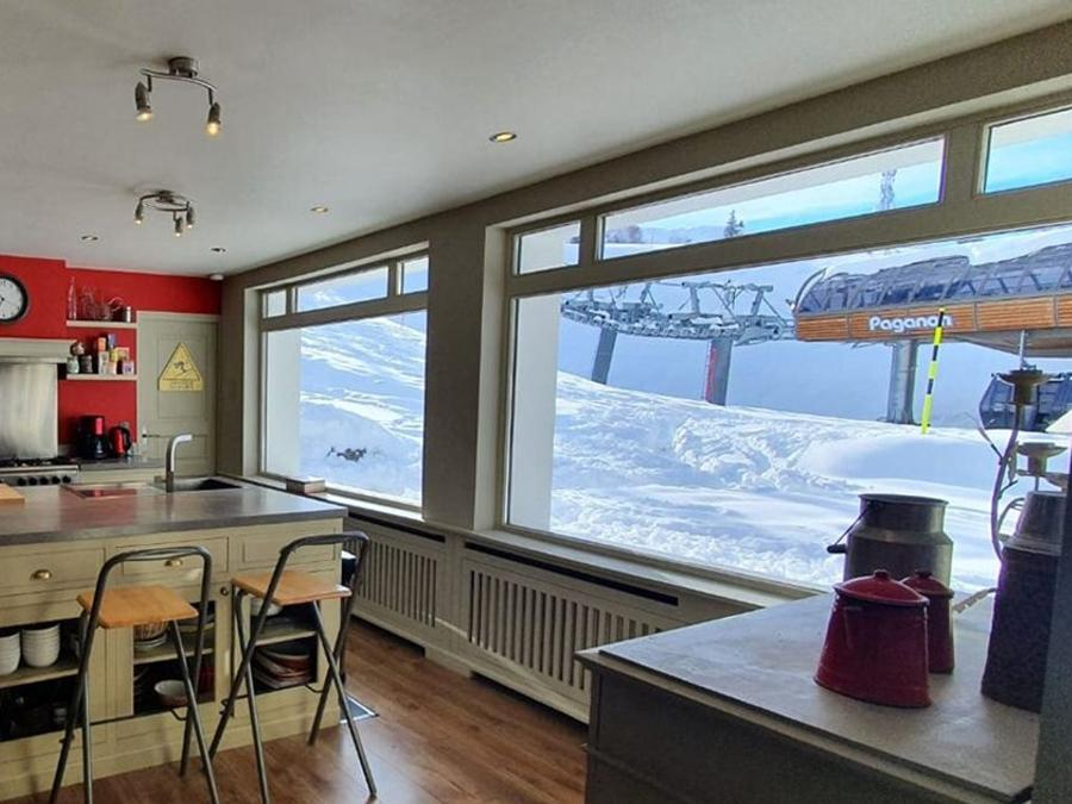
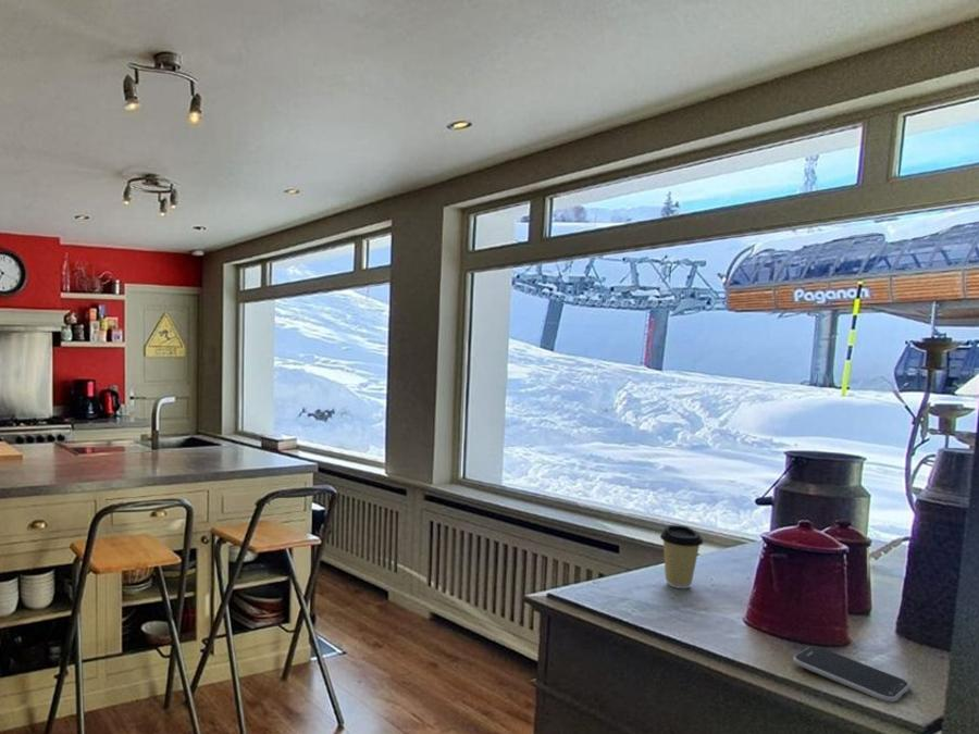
+ smartphone [792,645,910,704]
+ coffee cup [659,524,704,589]
